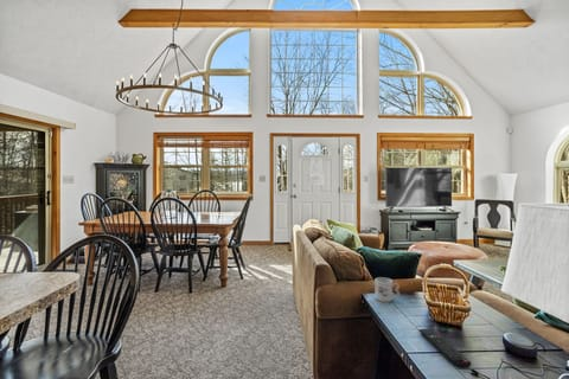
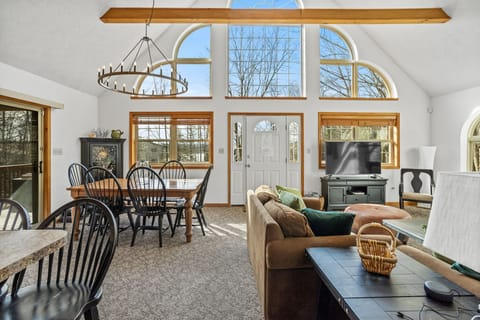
- mug [373,276,401,303]
- remote control [417,328,472,370]
